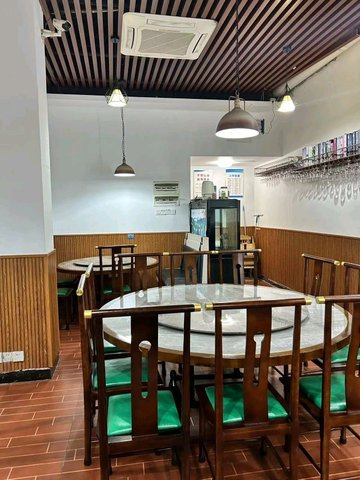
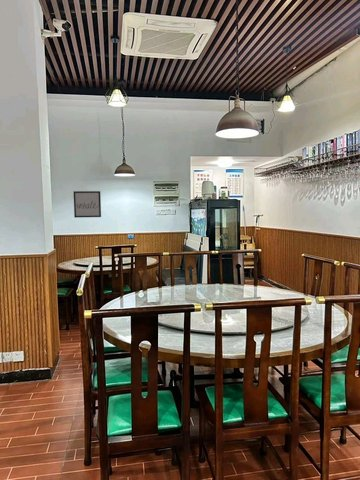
+ wall art [73,190,102,219]
